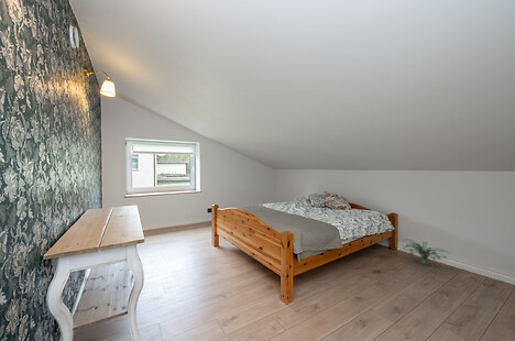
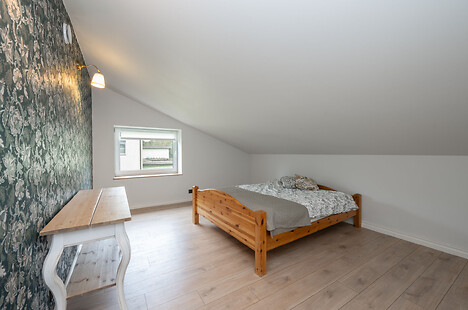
- decorative plant [402,238,448,265]
